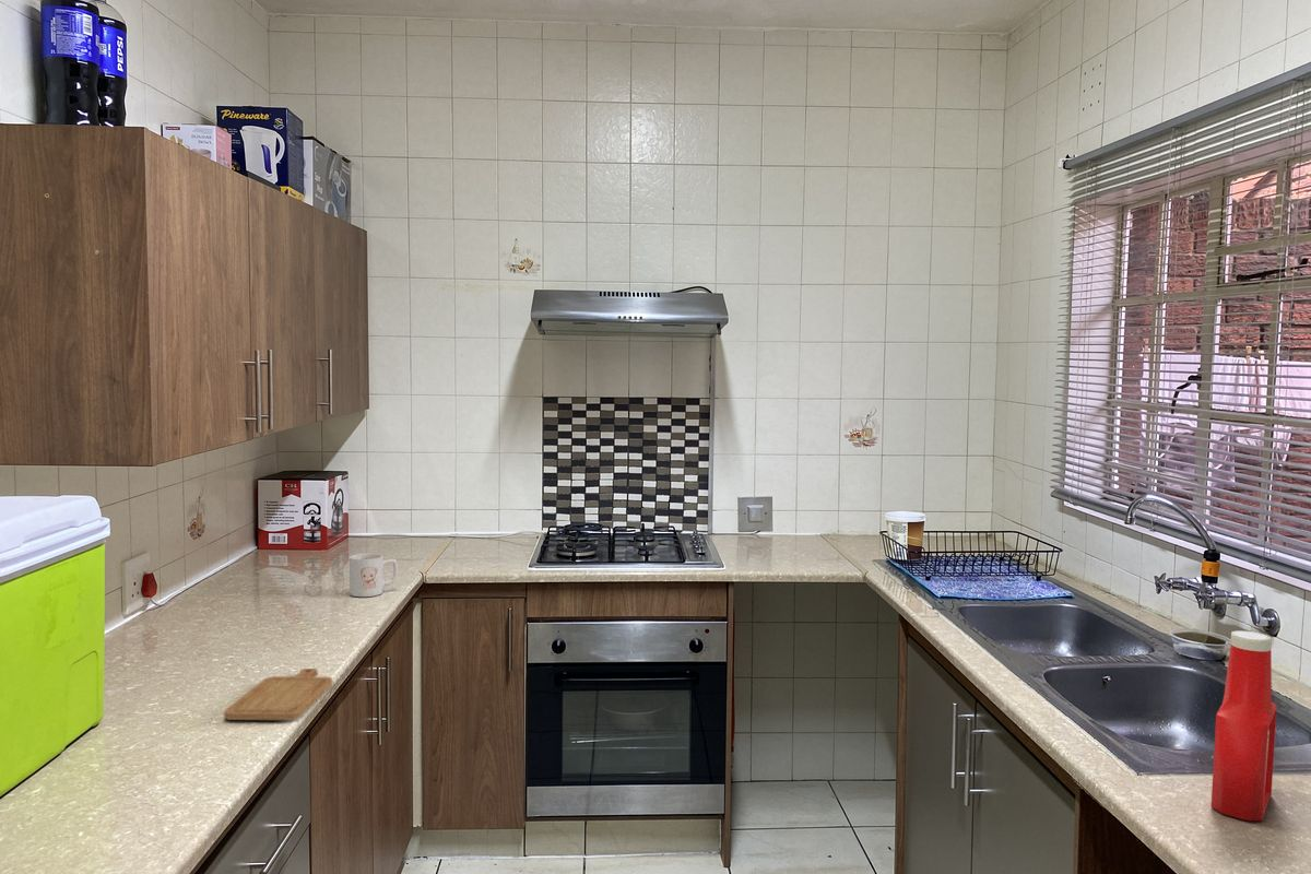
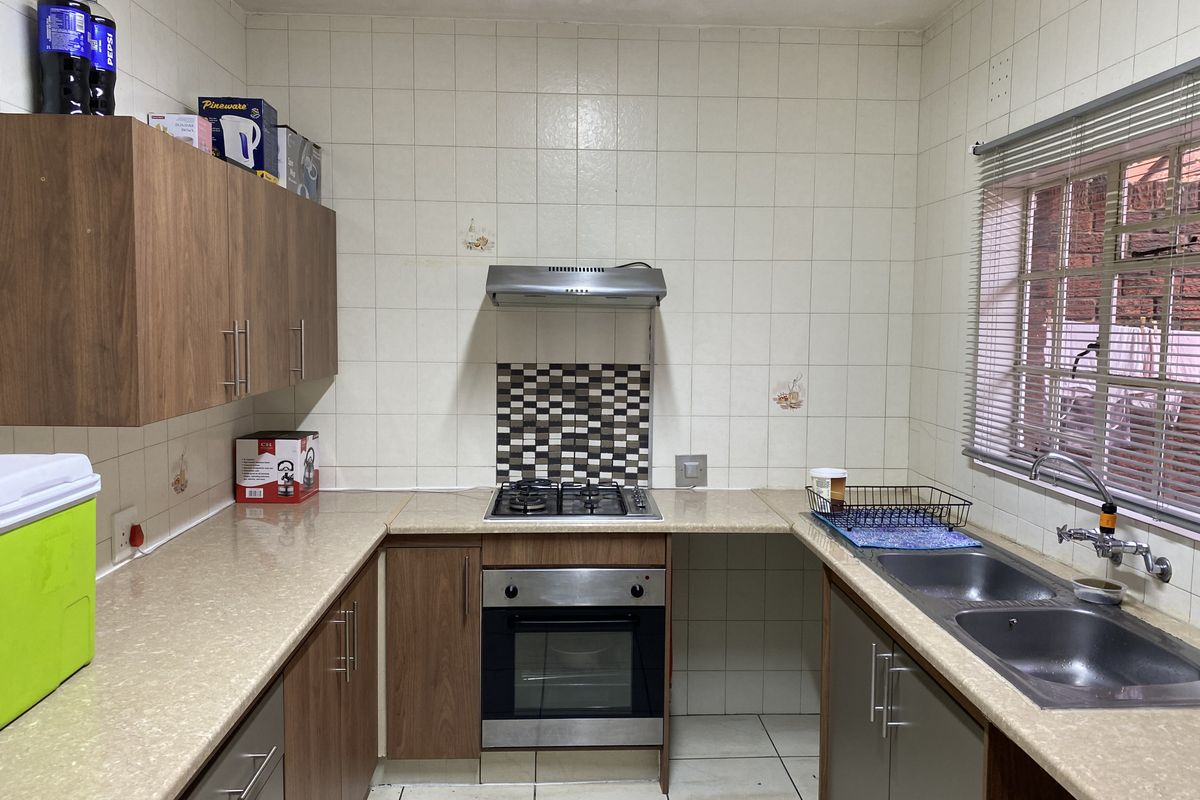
- chopping board [223,668,333,721]
- soap bottle [1210,630,1278,822]
- mug [349,553,399,598]
